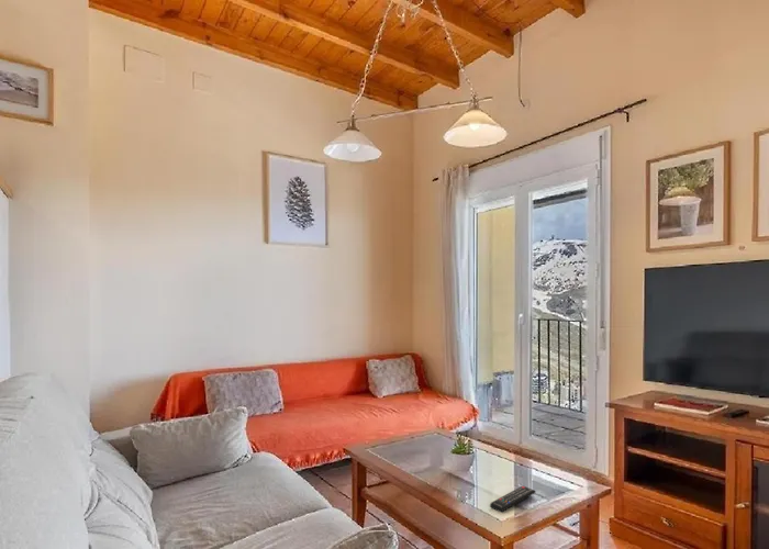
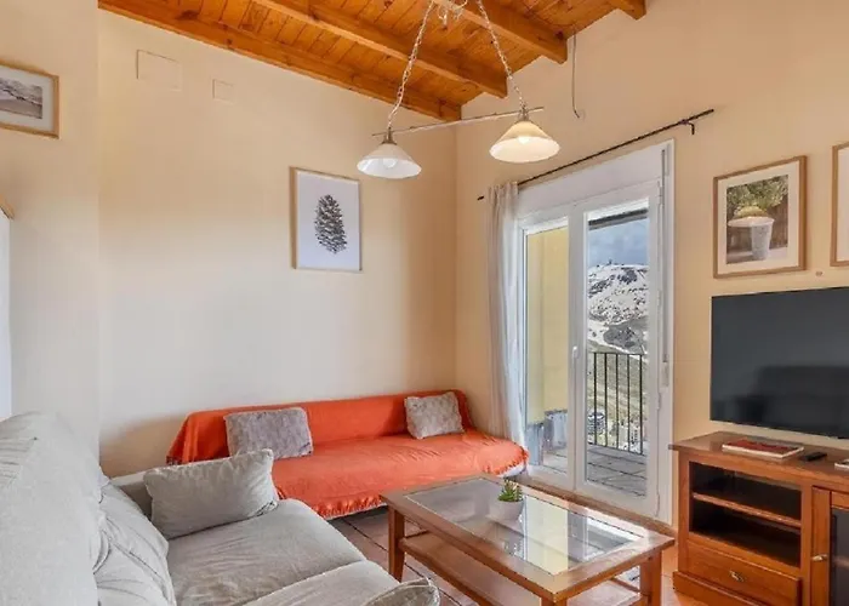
- remote control [489,485,537,513]
